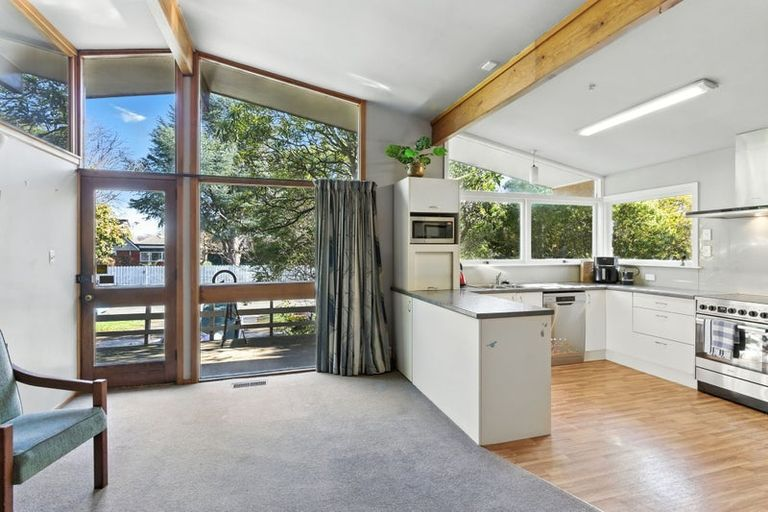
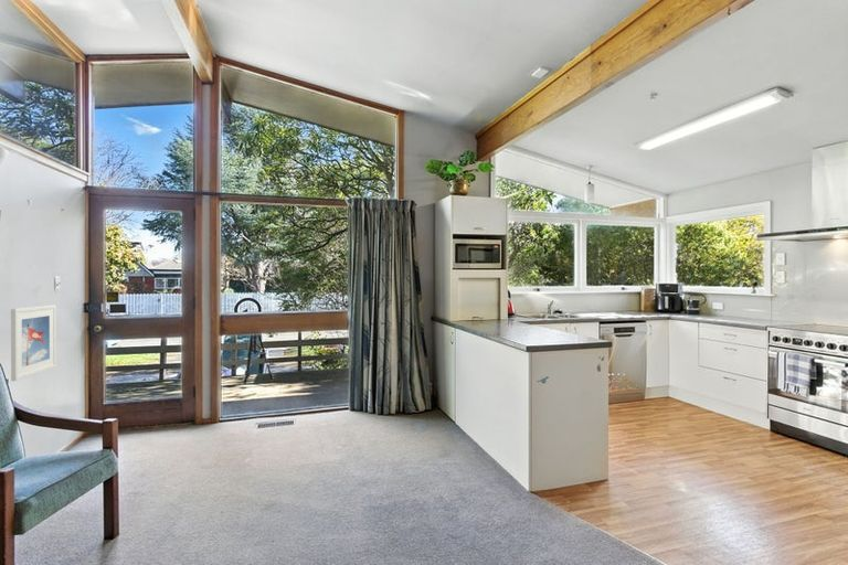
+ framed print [10,303,57,382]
